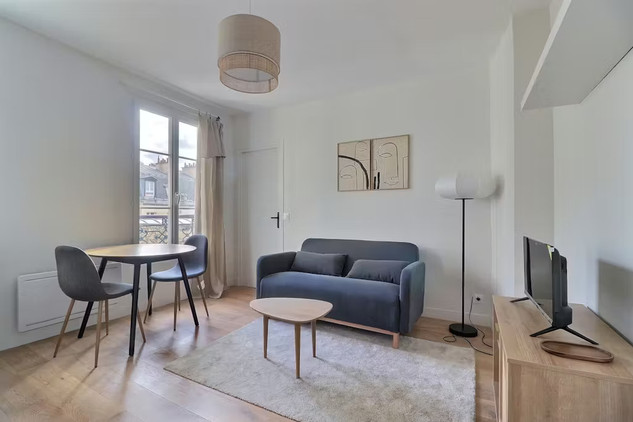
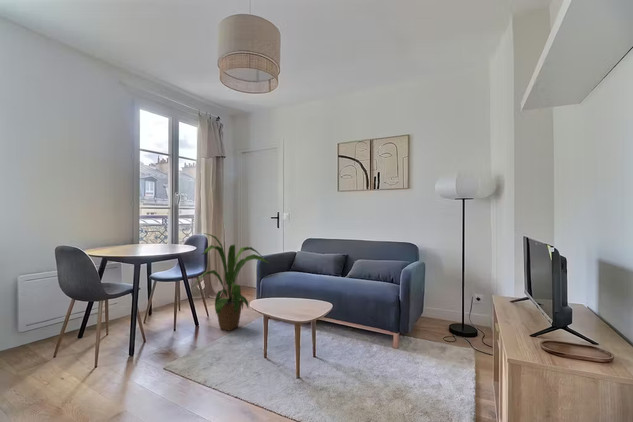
+ house plant [192,232,271,332]
